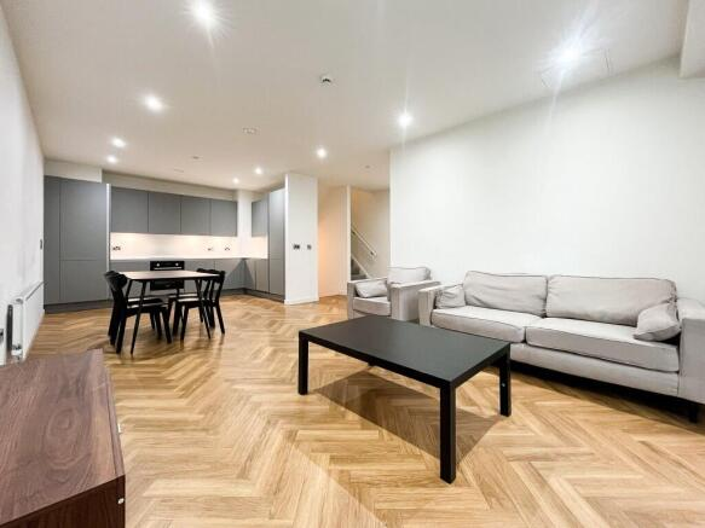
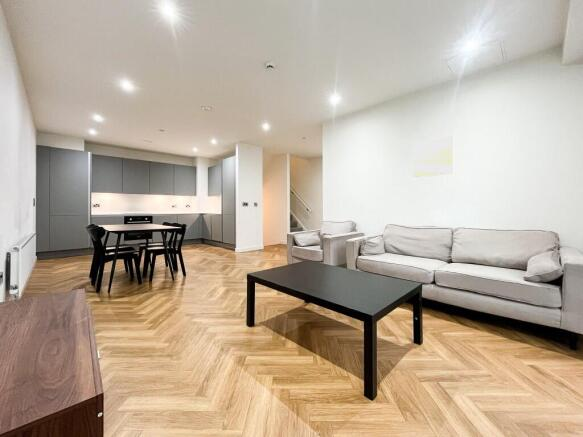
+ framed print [412,135,454,179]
